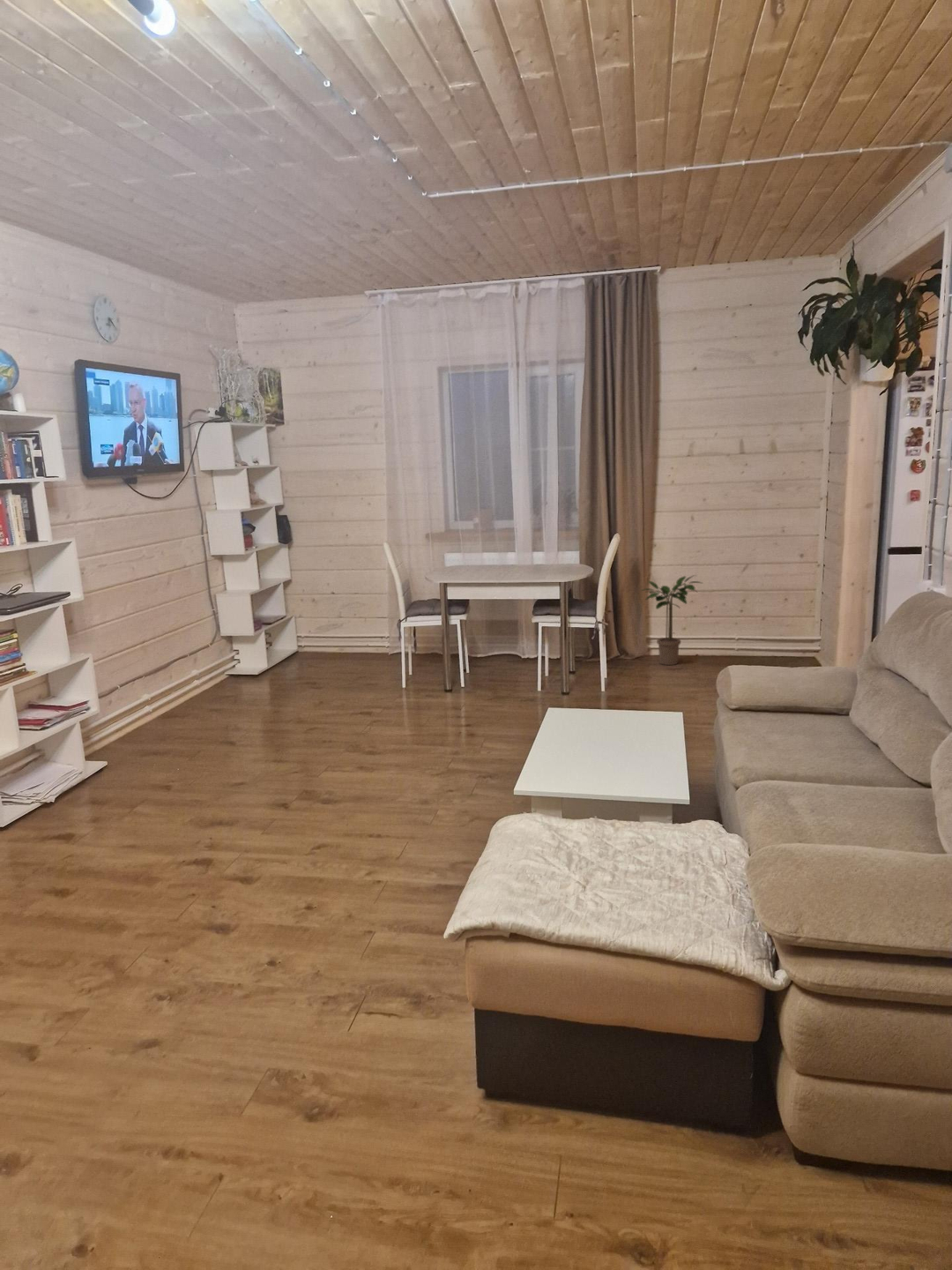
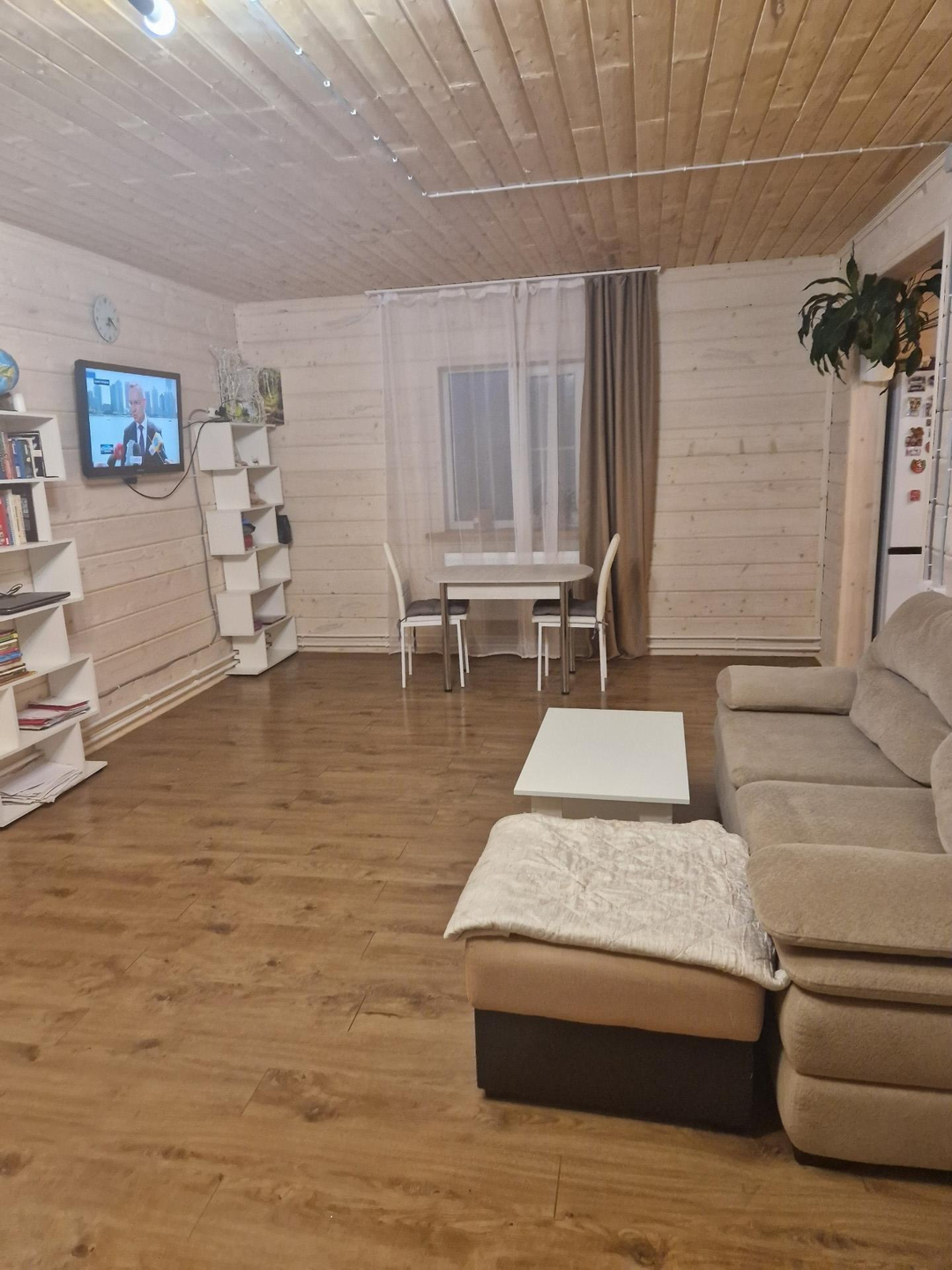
- potted plant [639,574,703,666]
